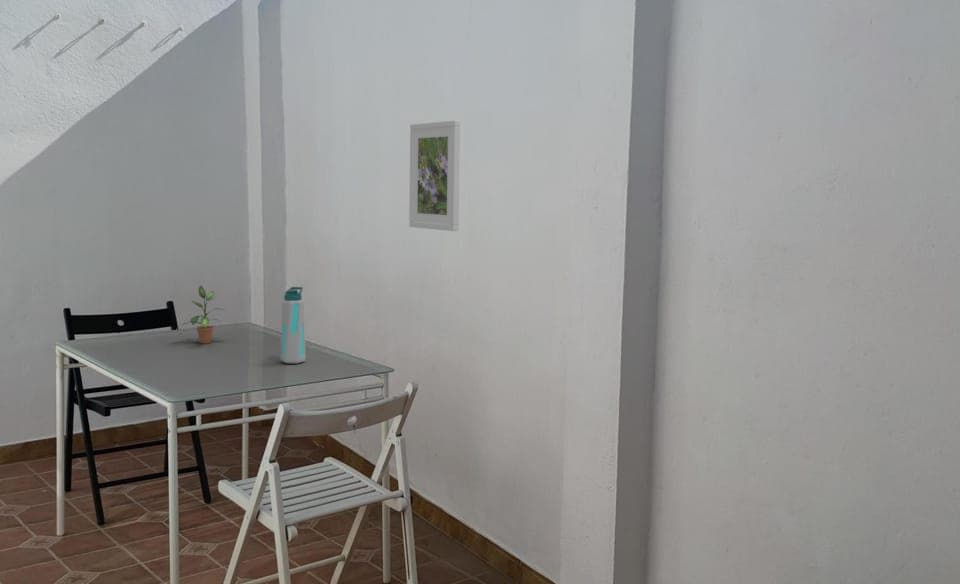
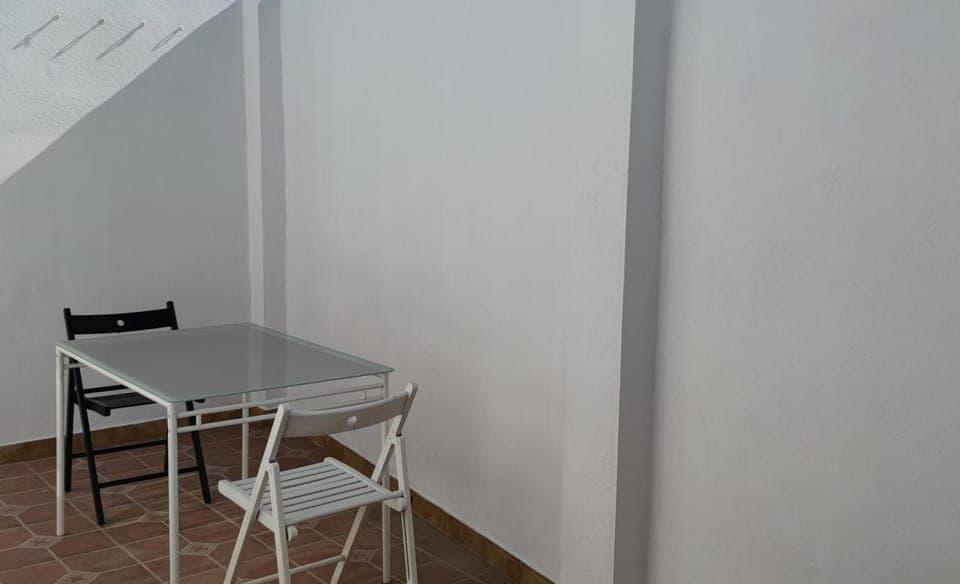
- potted plant [177,284,228,345]
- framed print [408,119,461,232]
- water bottle [280,286,307,364]
